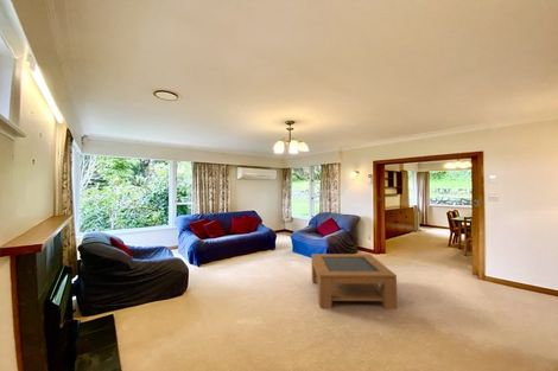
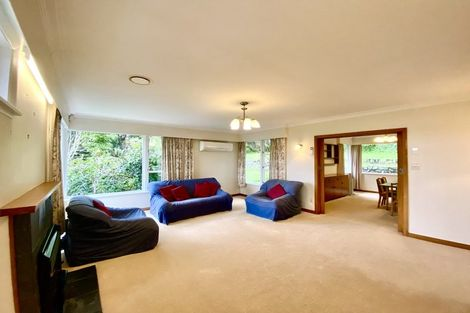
- coffee table [310,252,398,309]
